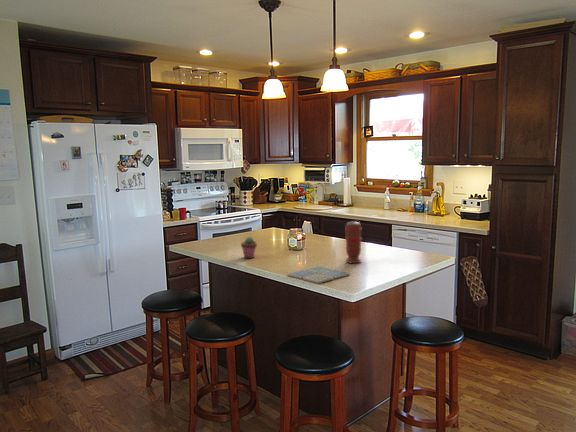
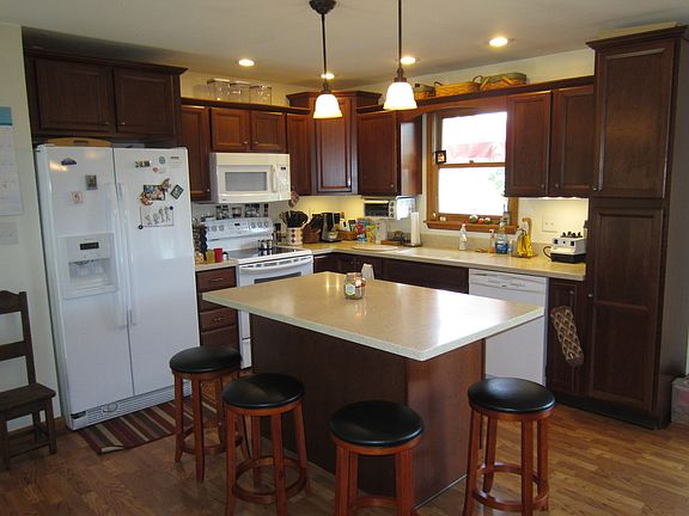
- drink coaster [286,265,351,284]
- potted succulent [240,236,258,259]
- spice grinder [344,221,363,264]
